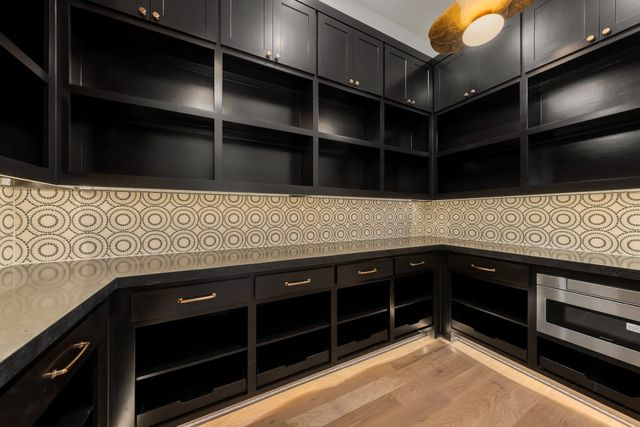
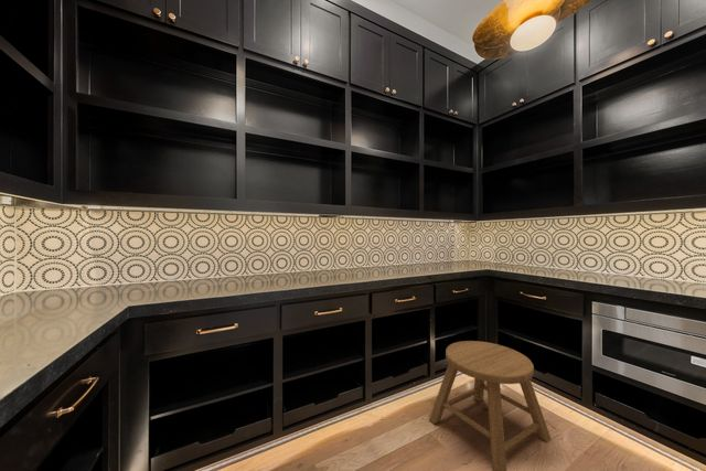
+ stool [428,340,552,471]
